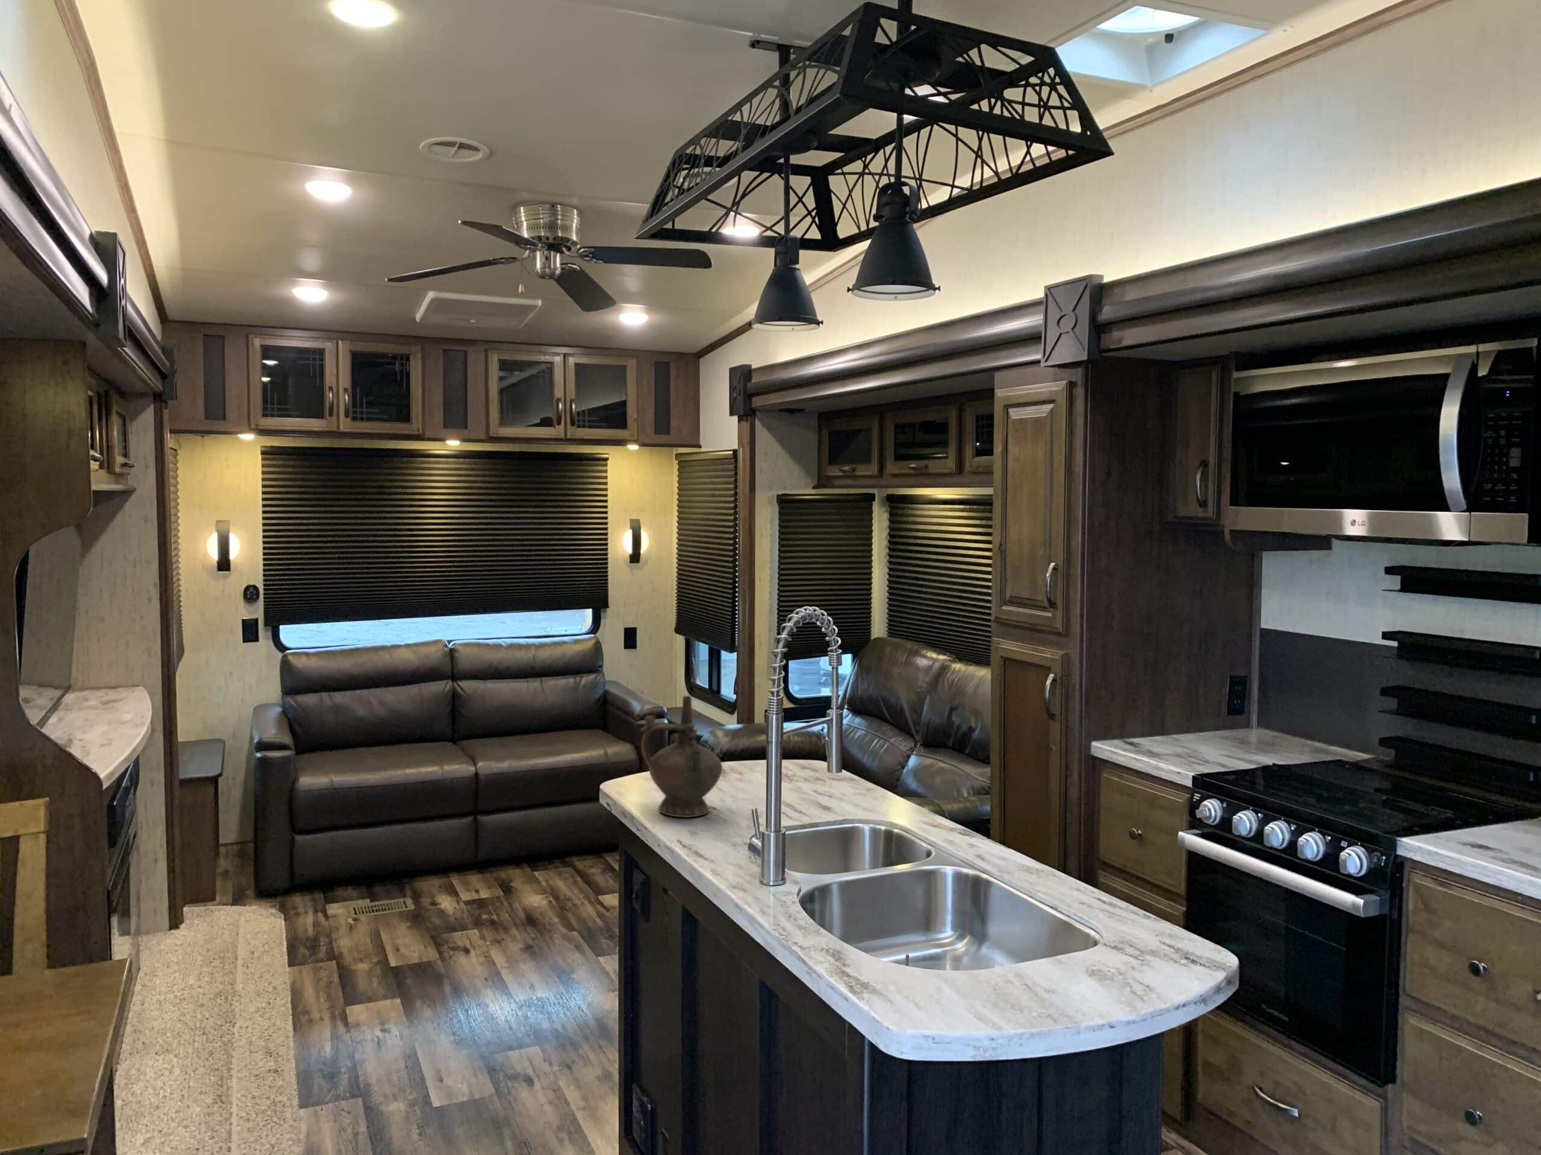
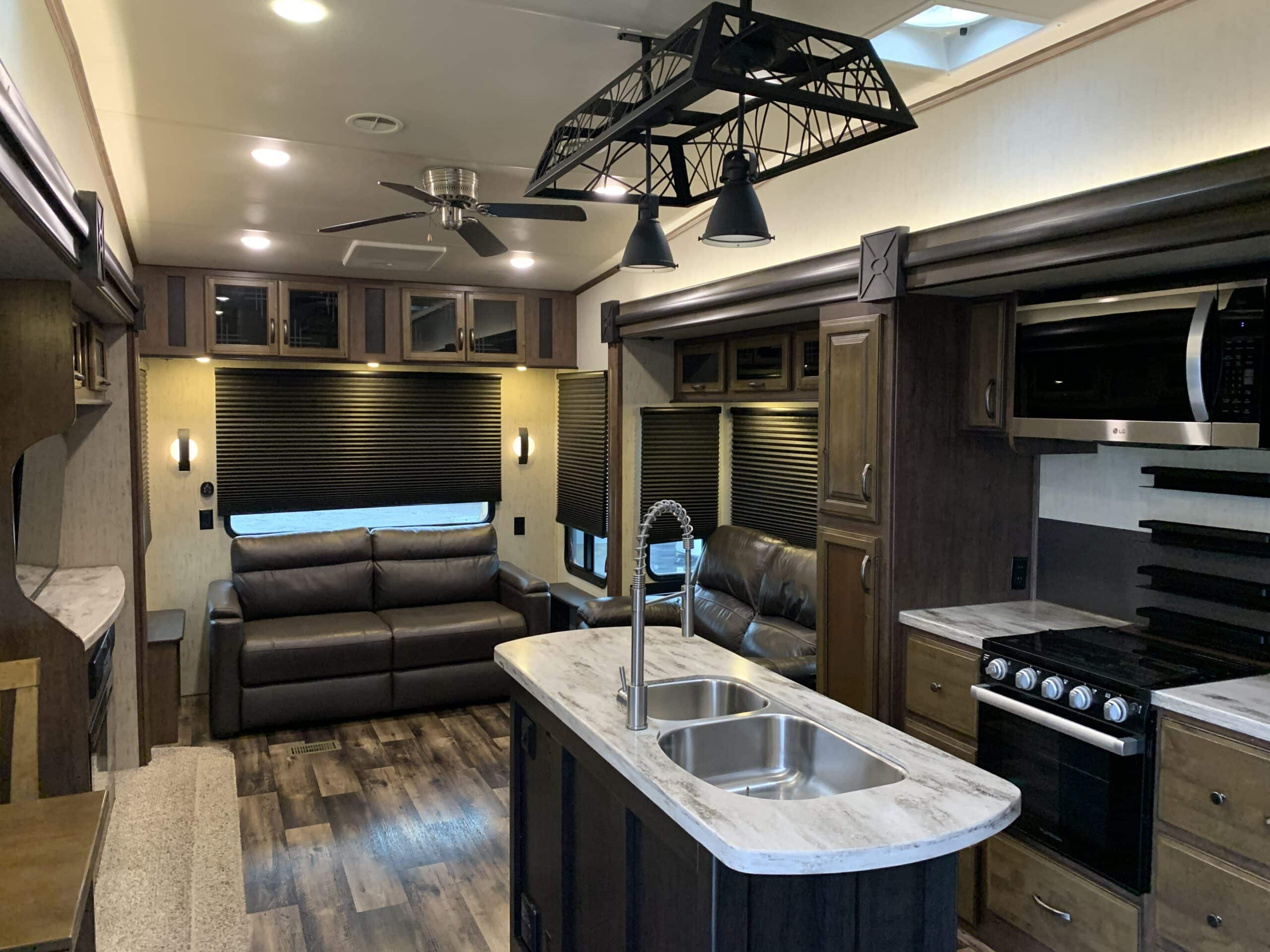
- ceremonial vessel [639,695,723,818]
